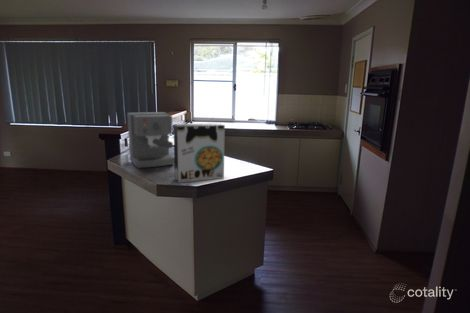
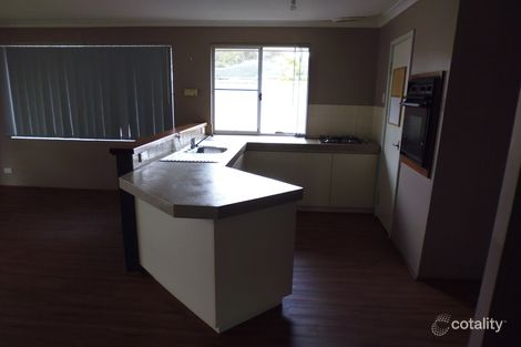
- cereal box [173,122,226,184]
- coffee maker [126,111,174,170]
